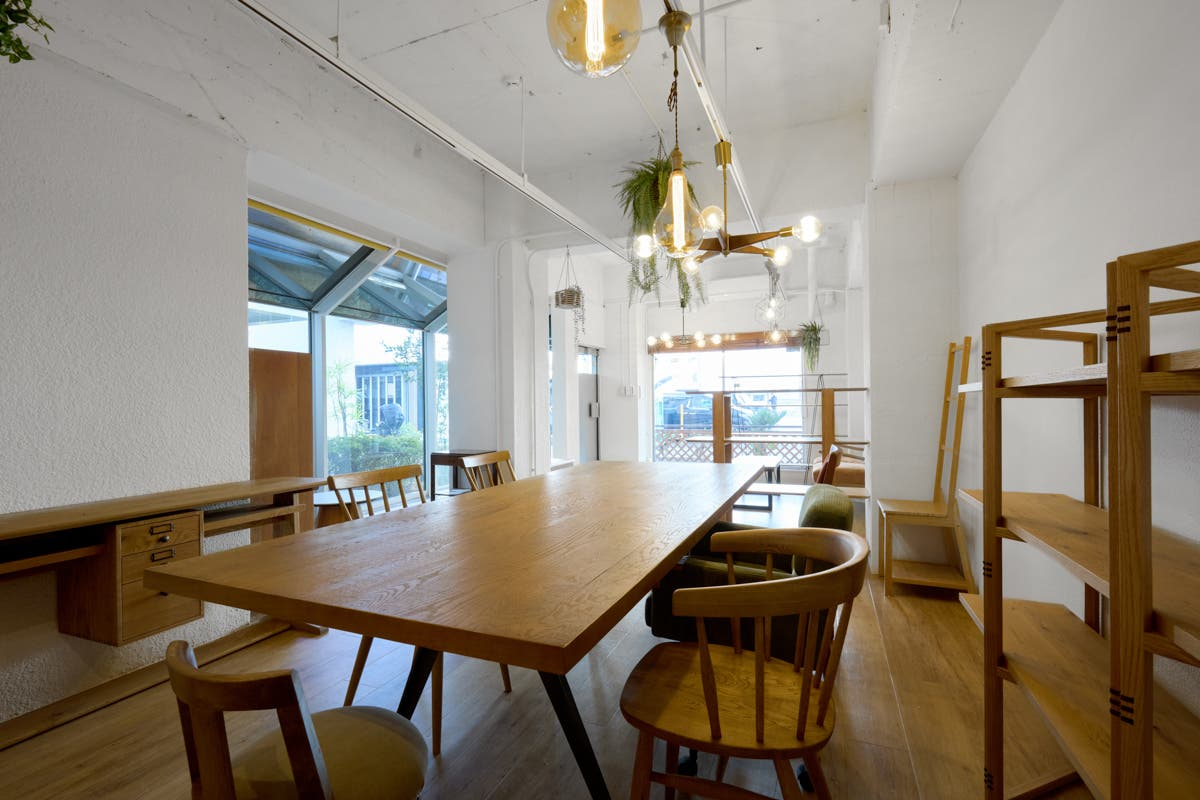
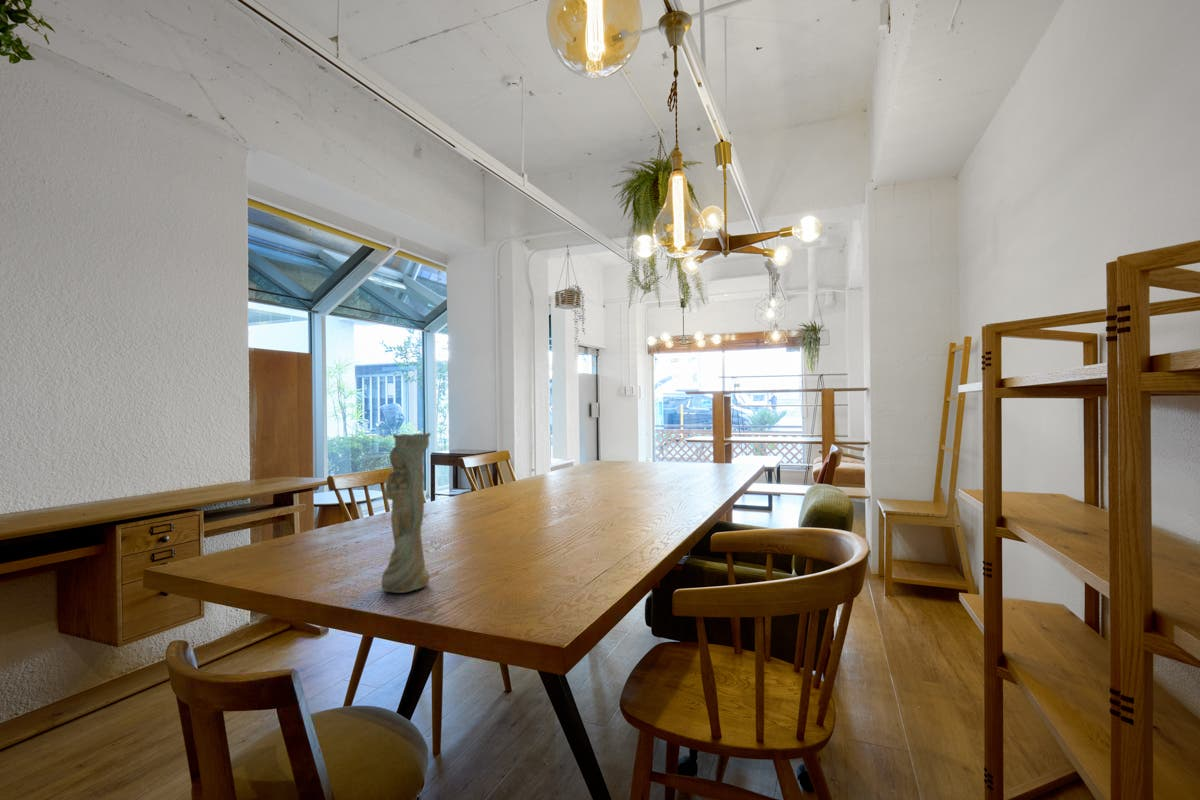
+ vase [381,432,432,594]
